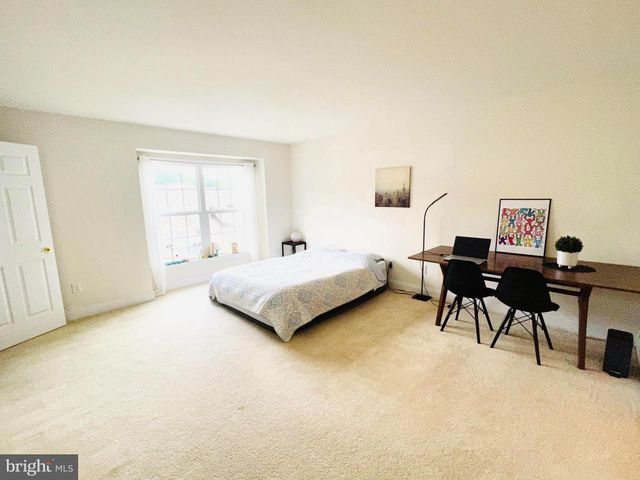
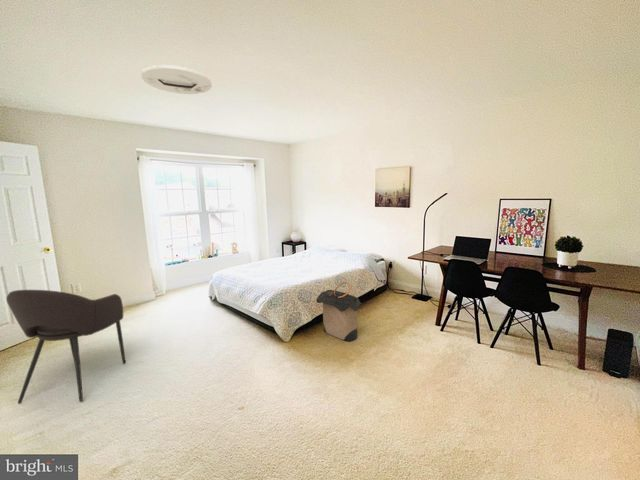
+ ceiling light [140,64,213,95]
+ armchair [5,289,127,405]
+ laundry hamper [315,281,363,342]
